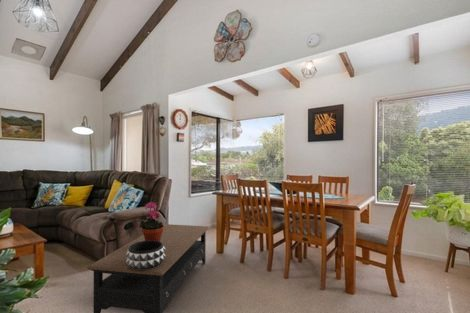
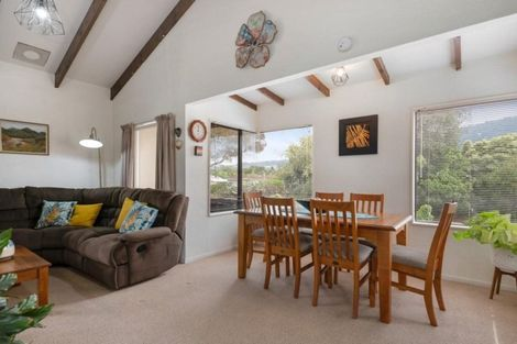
- decorative bowl [126,240,166,270]
- potted plant [138,201,164,241]
- coffee table [85,223,210,313]
